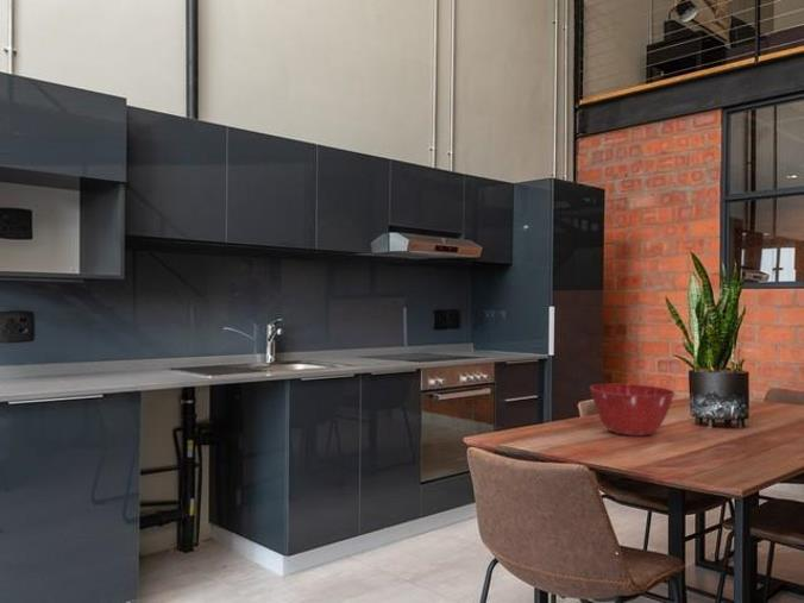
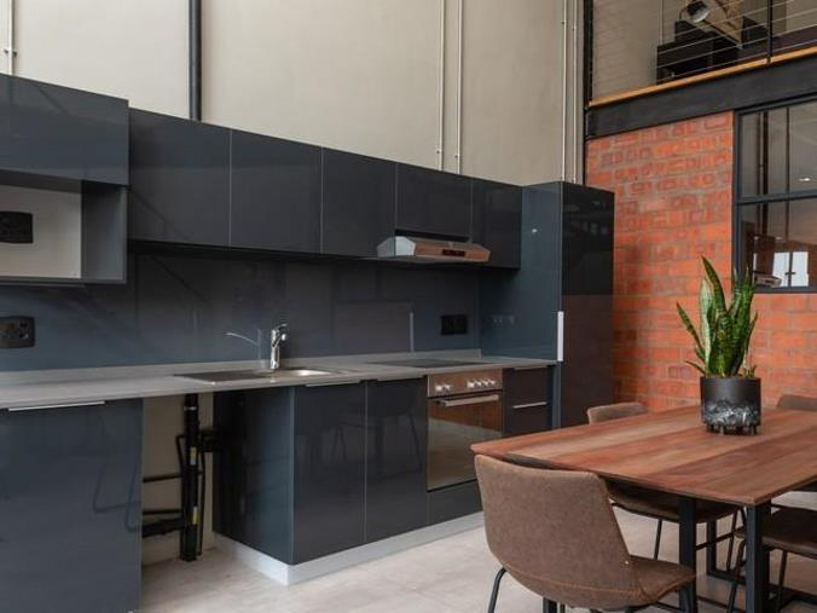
- mixing bowl [589,383,676,438]
